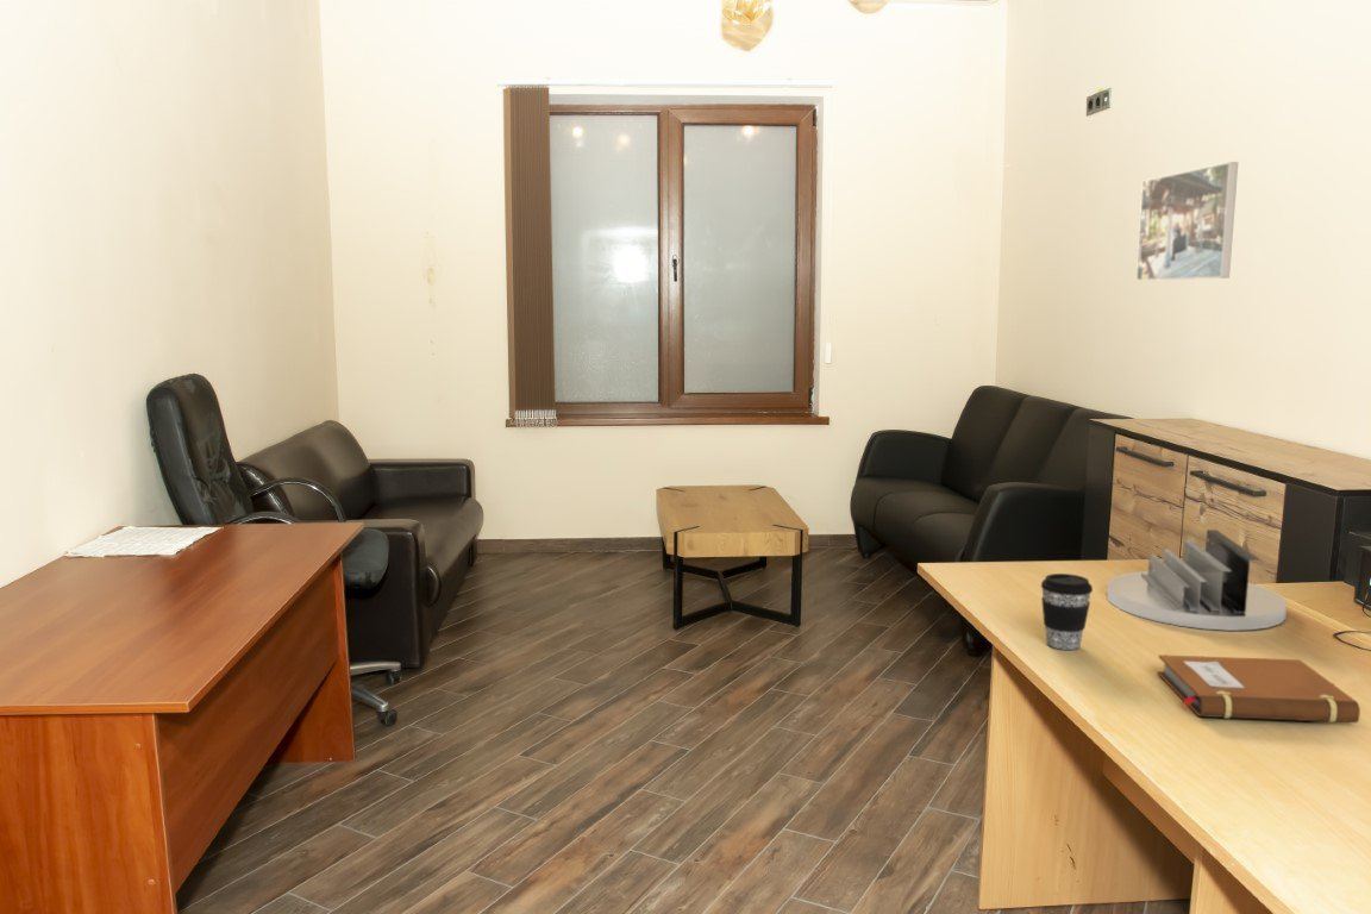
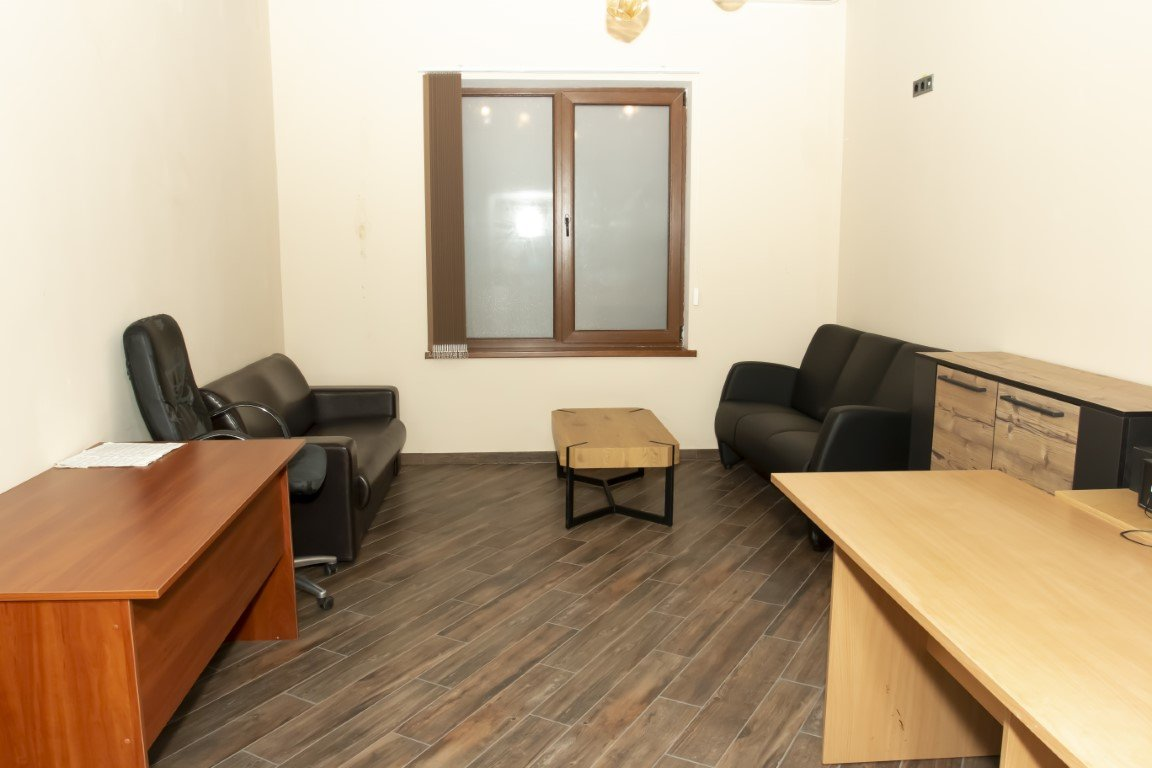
- desk organizer [1106,528,1288,632]
- notebook [1157,653,1361,724]
- coffee cup [1040,572,1094,651]
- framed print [1135,161,1239,282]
